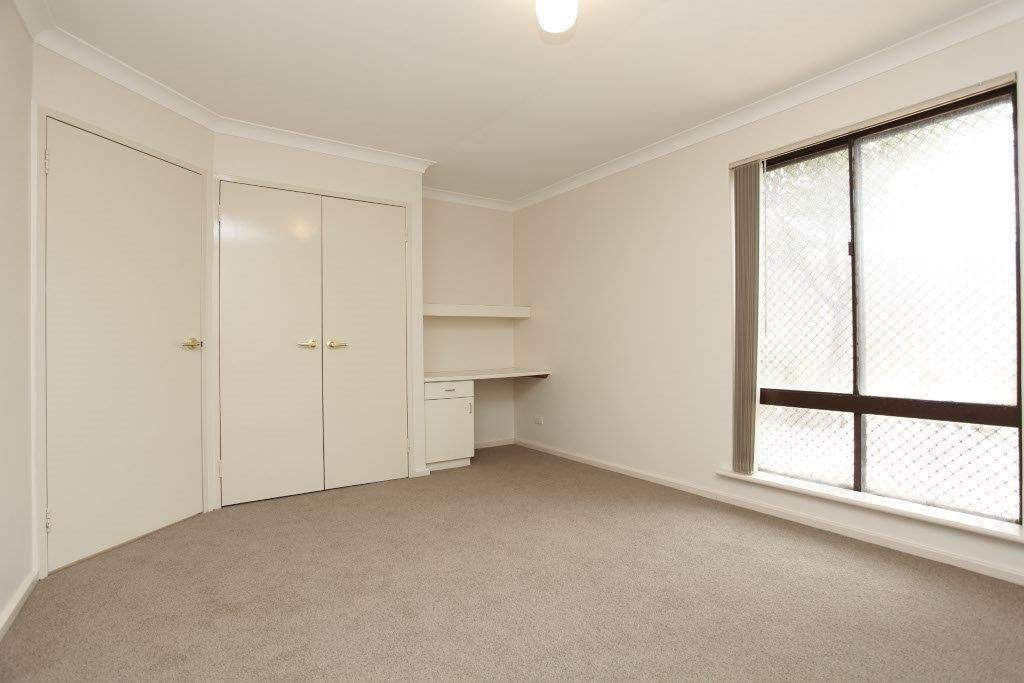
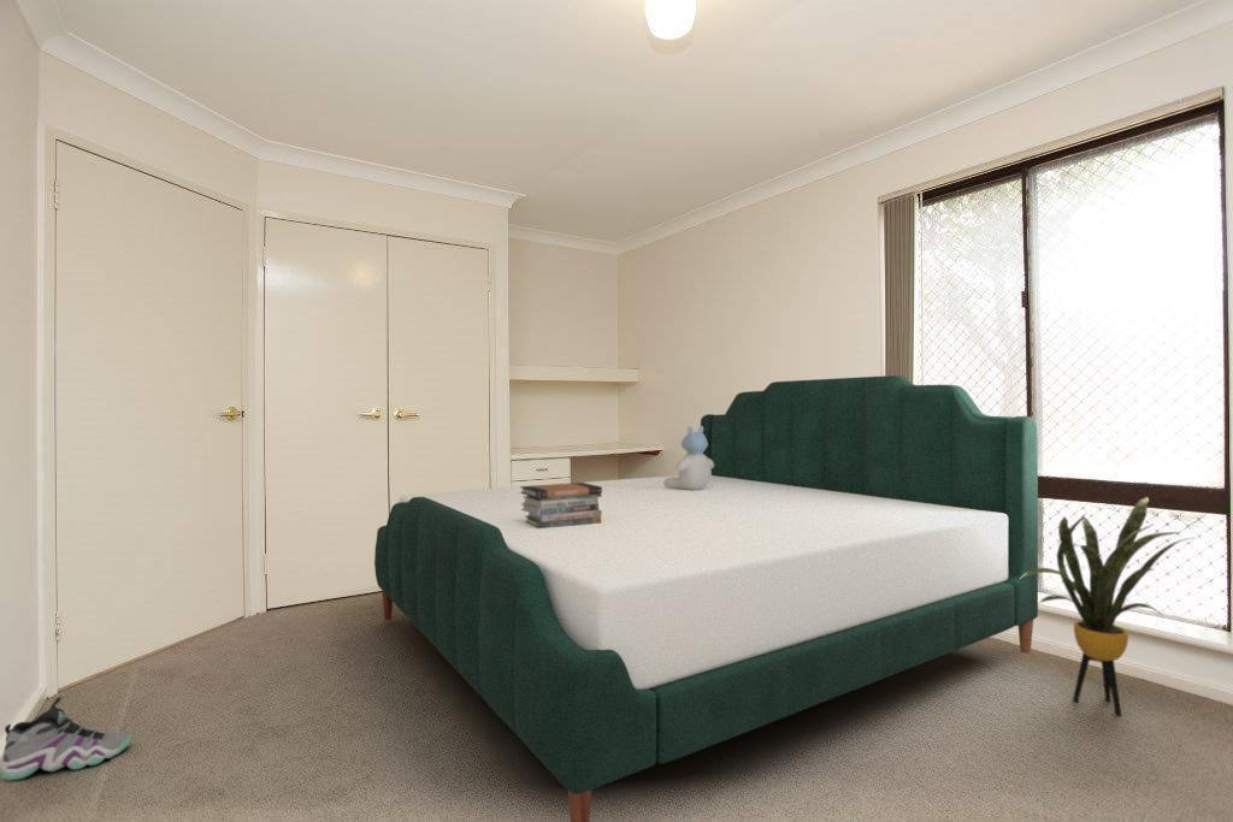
+ house plant [1020,496,1193,717]
+ bed [373,374,1039,822]
+ stuffed bear [663,425,714,490]
+ sneaker [0,694,132,781]
+ book stack [519,481,602,528]
